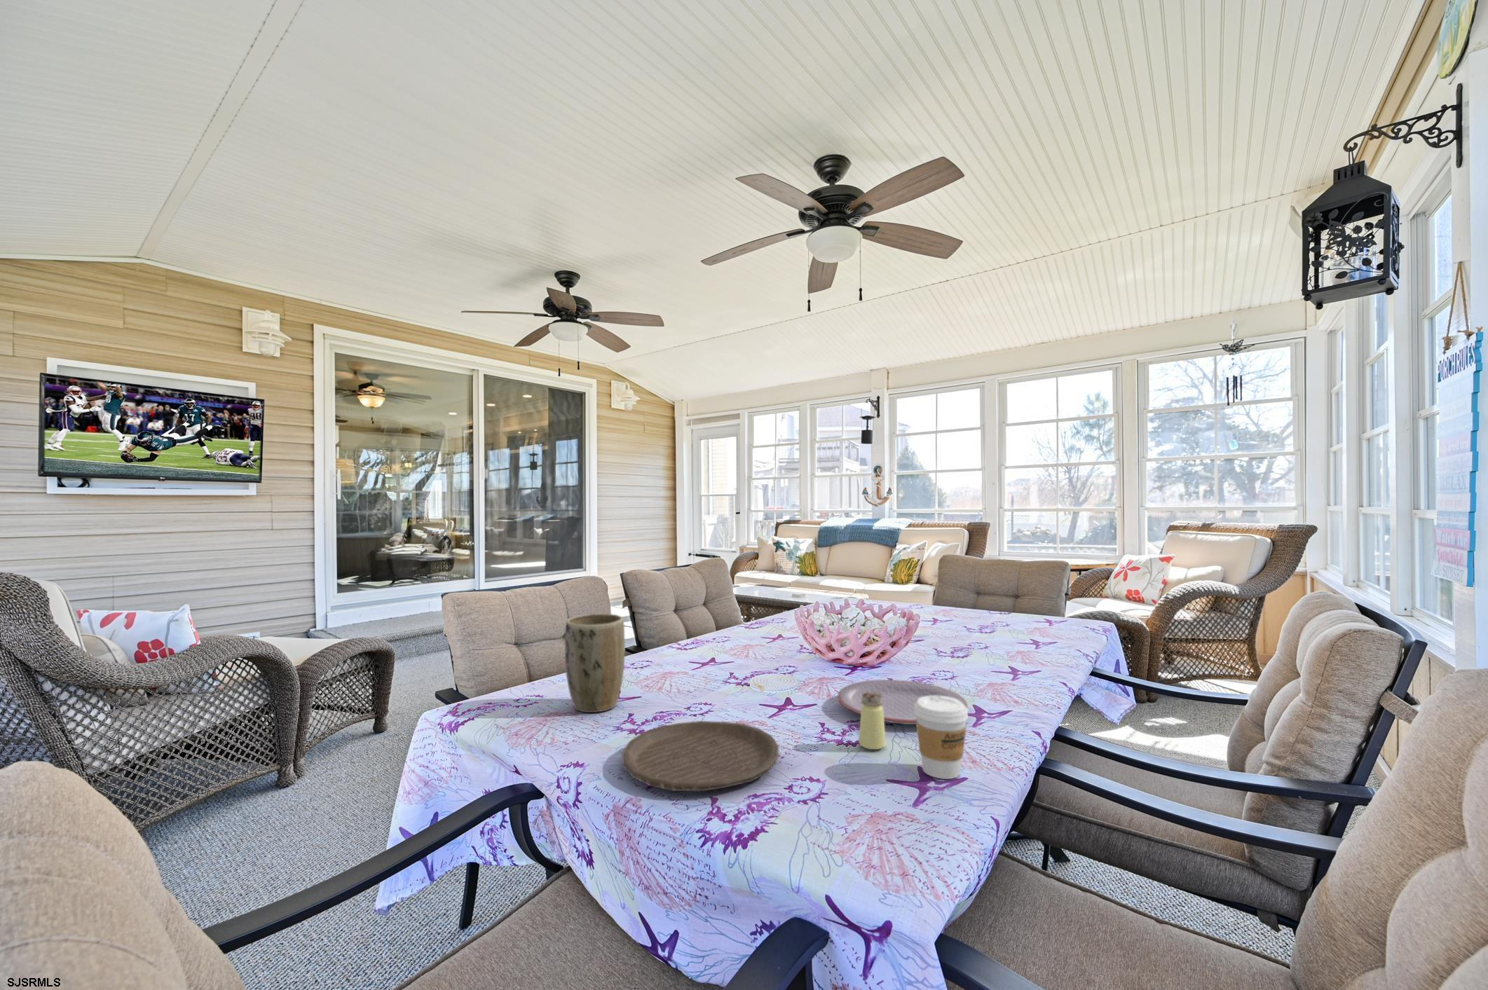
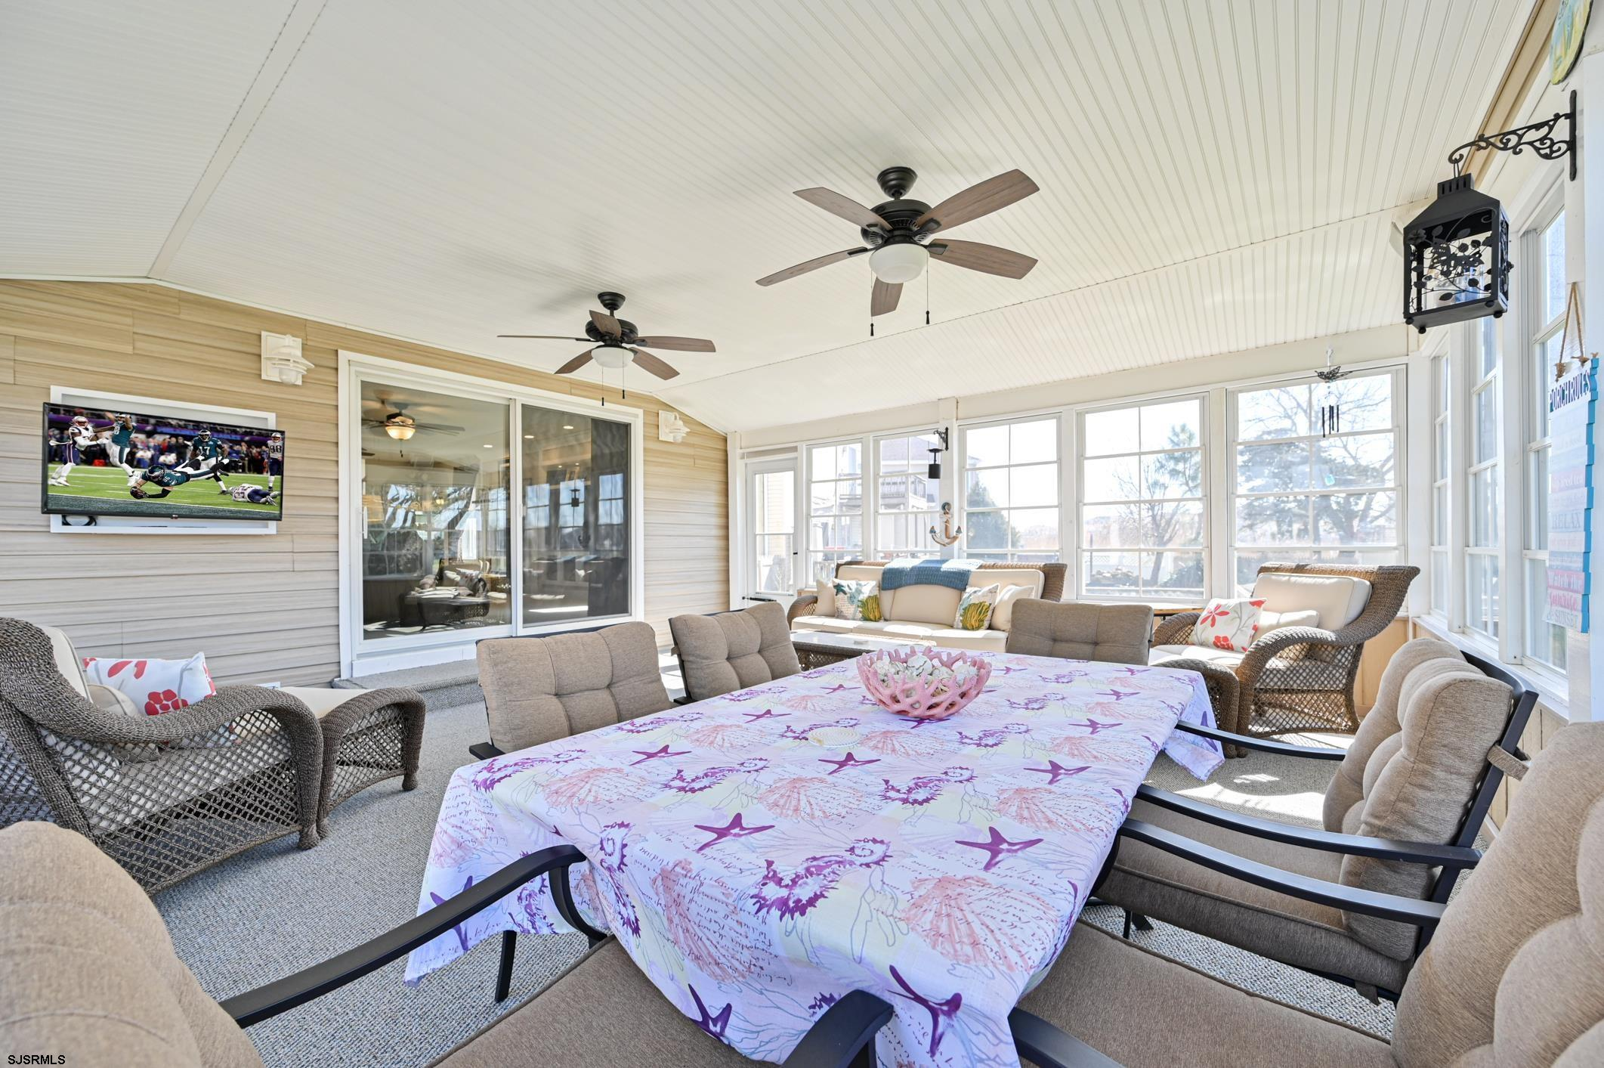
- saltshaker [858,693,887,750]
- coffee cup [914,696,968,780]
- plate [621,720,780,792]
- plant pot [564,613,626,714]
- plate [837,678,968,725]
